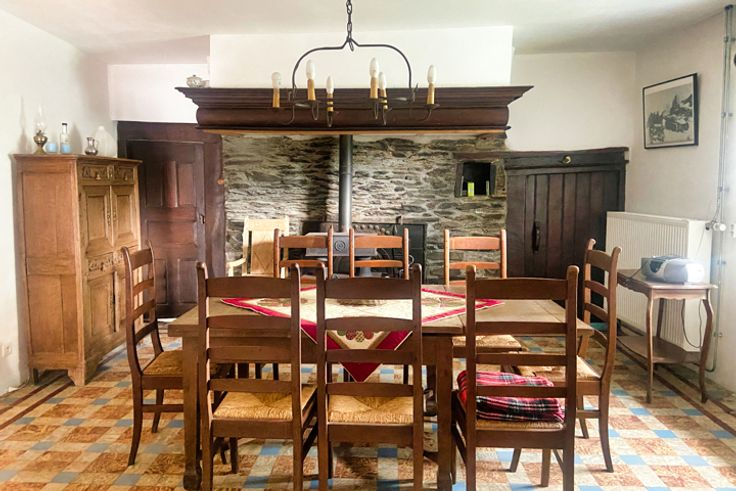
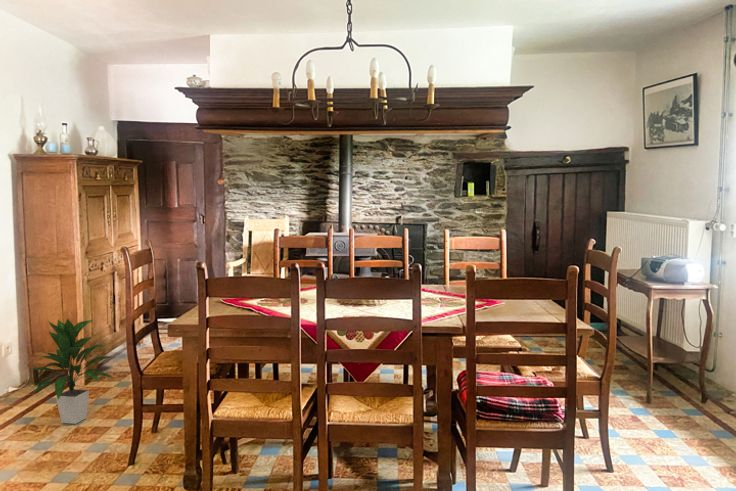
+ indoor plant [30,317,117,425]
